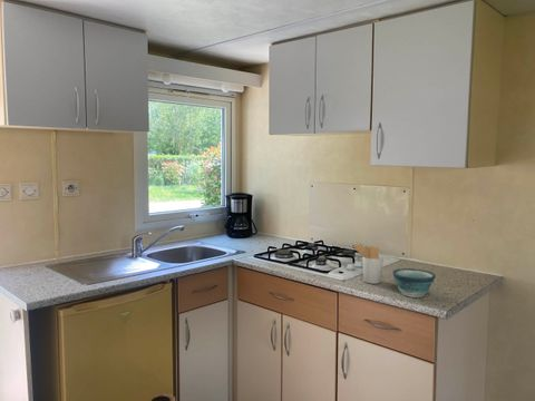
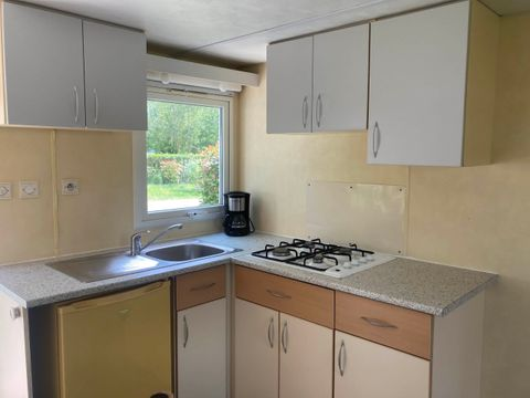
- bowl [391,267,437,299]
- utensil holder [351,243,385,285]
